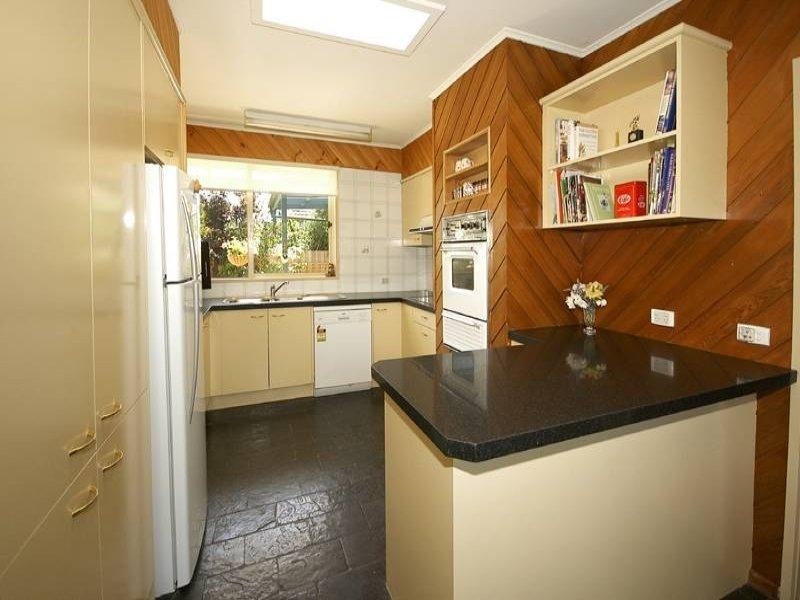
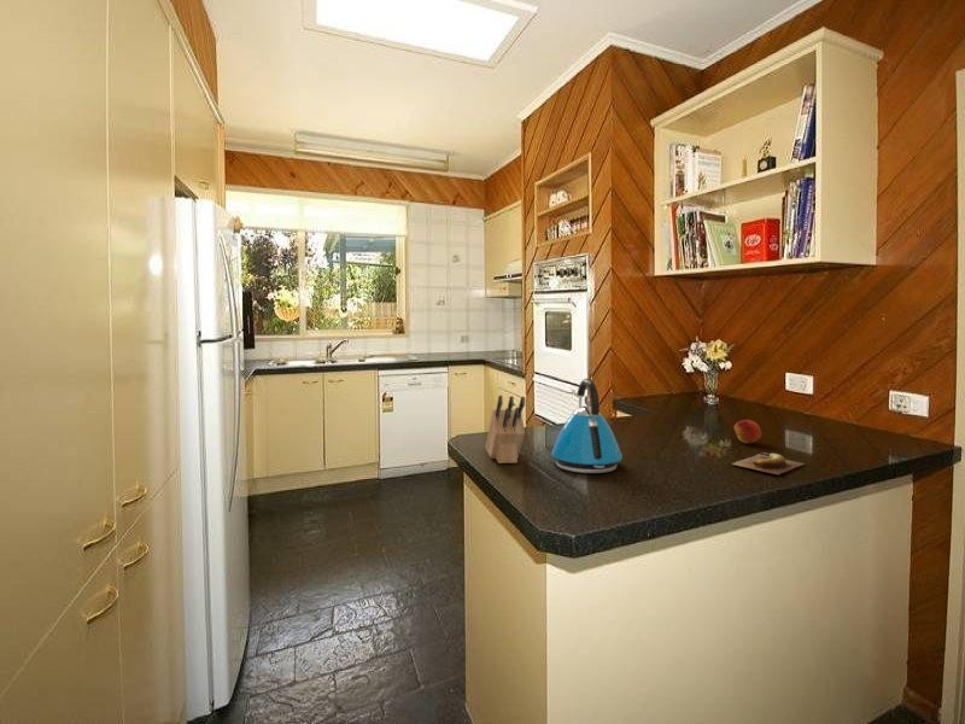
+ knife block [484,395,526,465]
+ kettle [550,378,624,474]
+ banana [731,451,805,475]
+ fruit [733,419,762,444]
